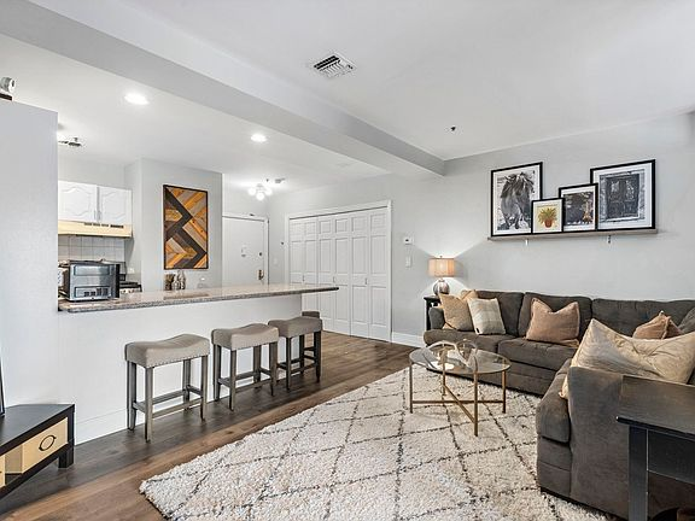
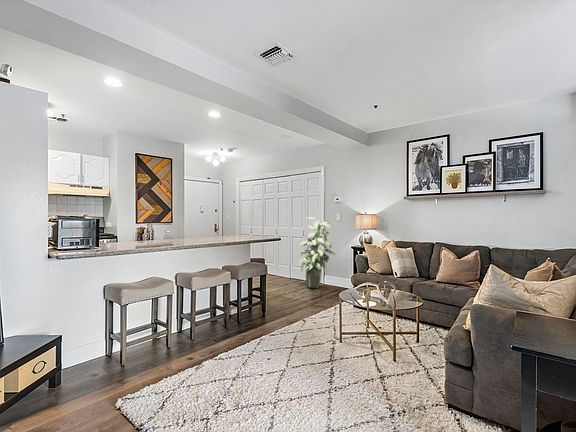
+ indoor plant [297,216,336,289]
